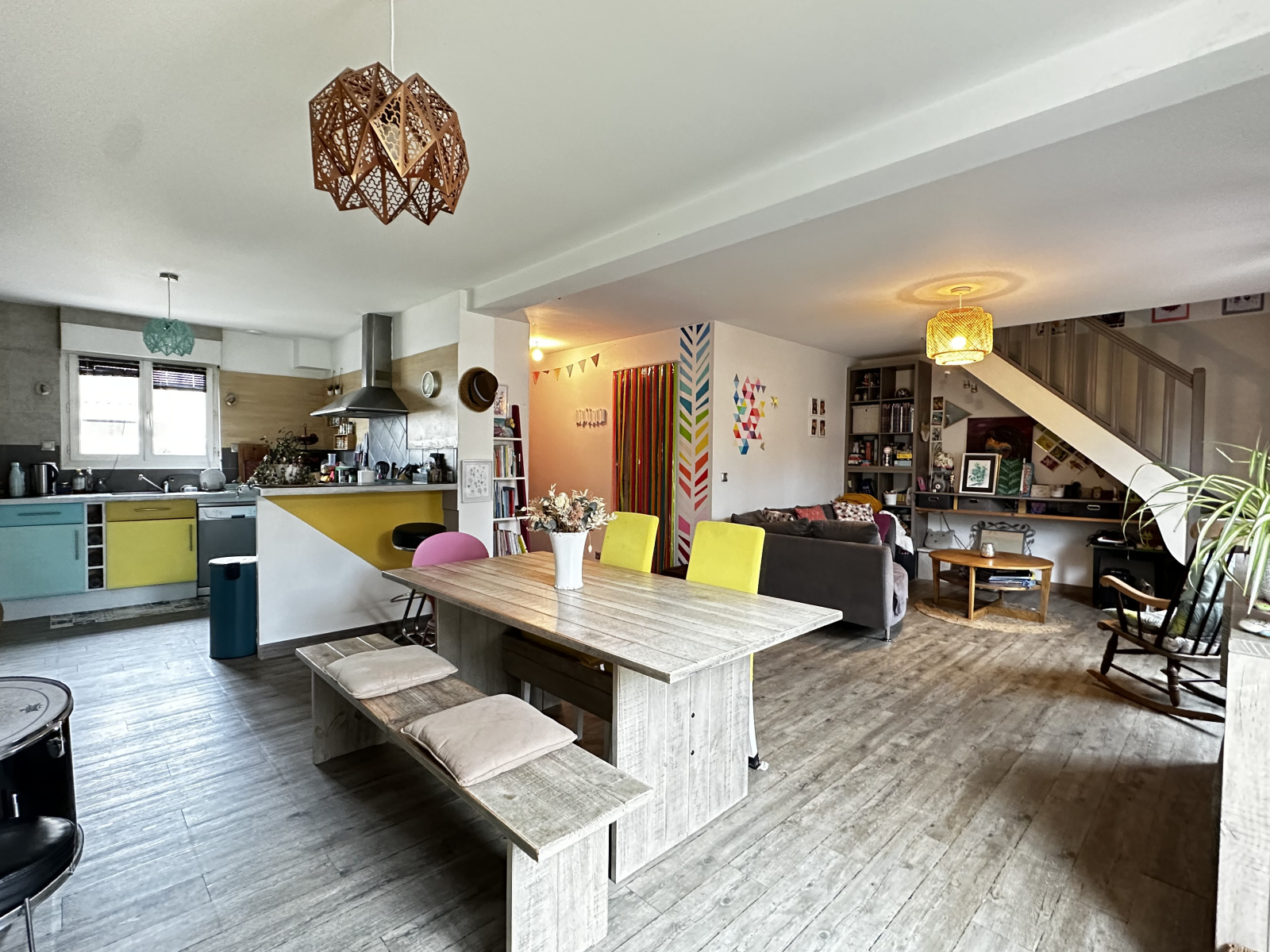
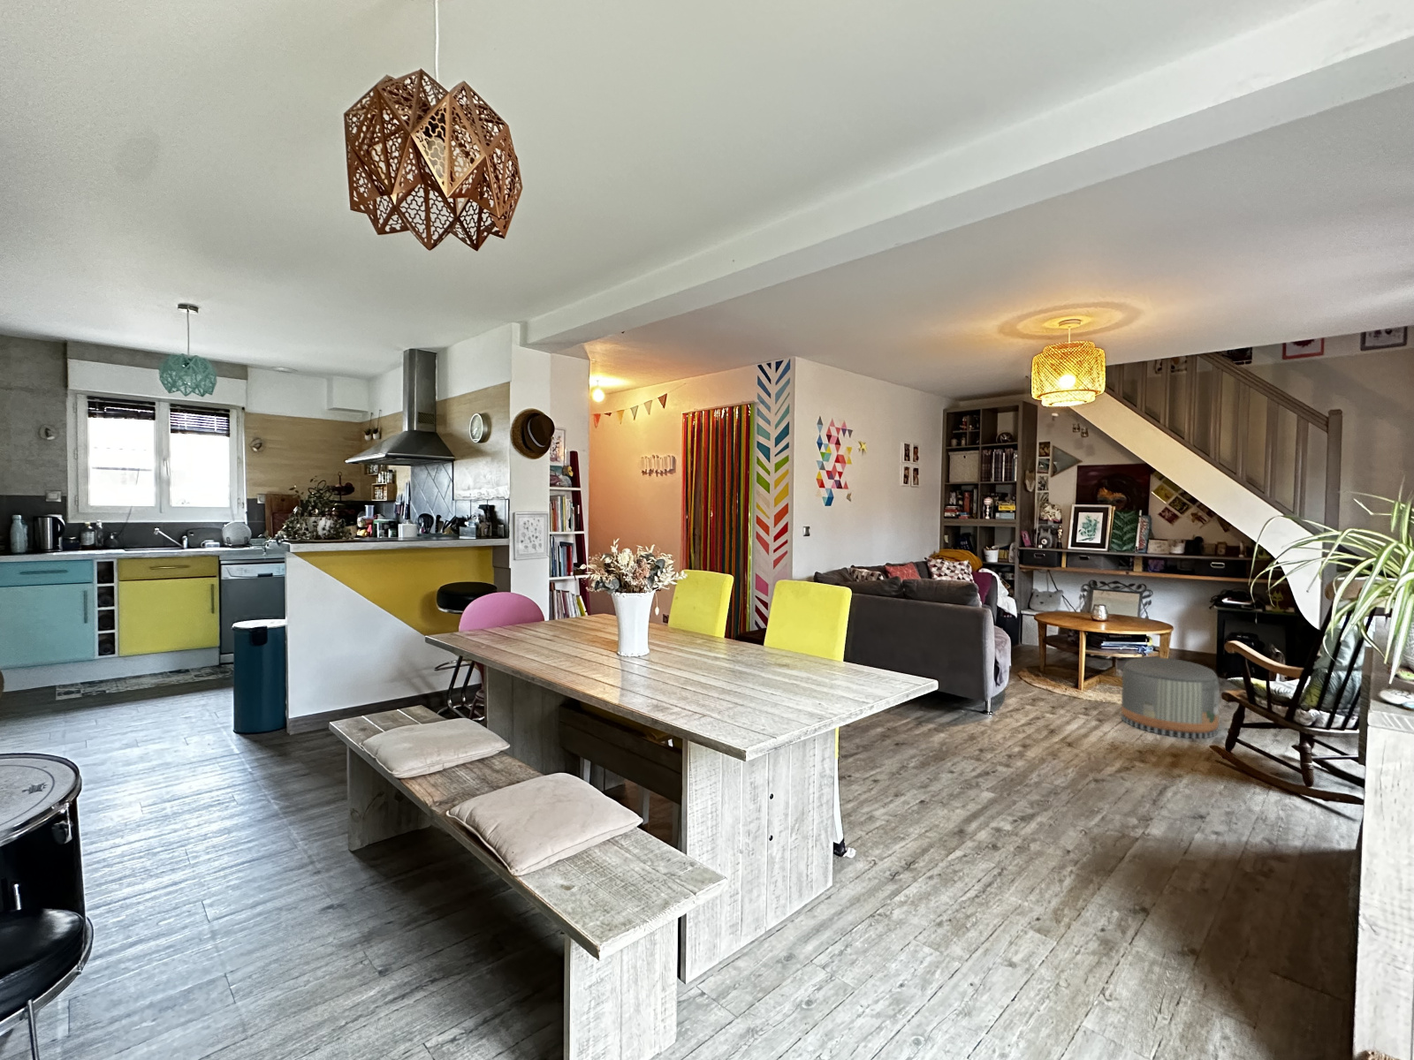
+ pouf [1120,656,1220,739]
